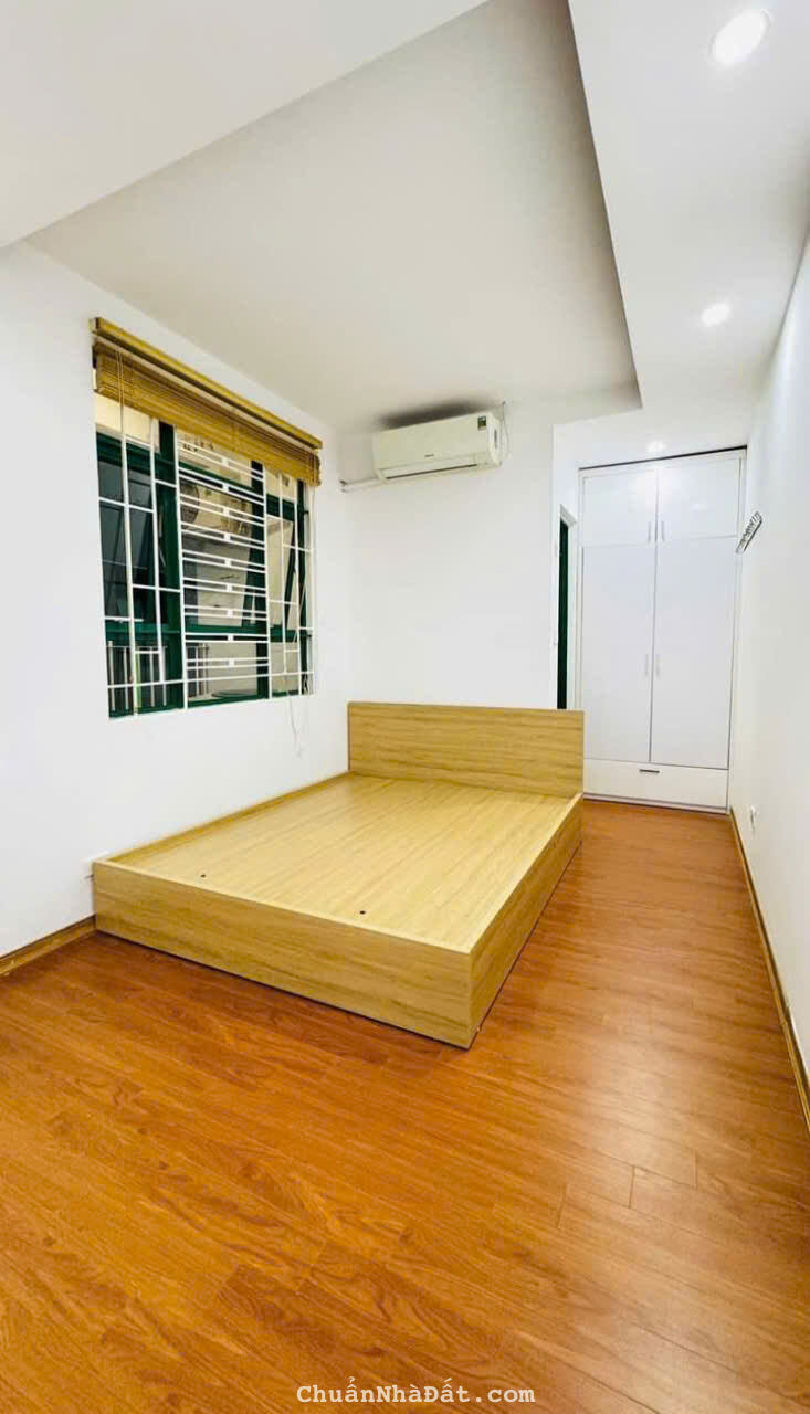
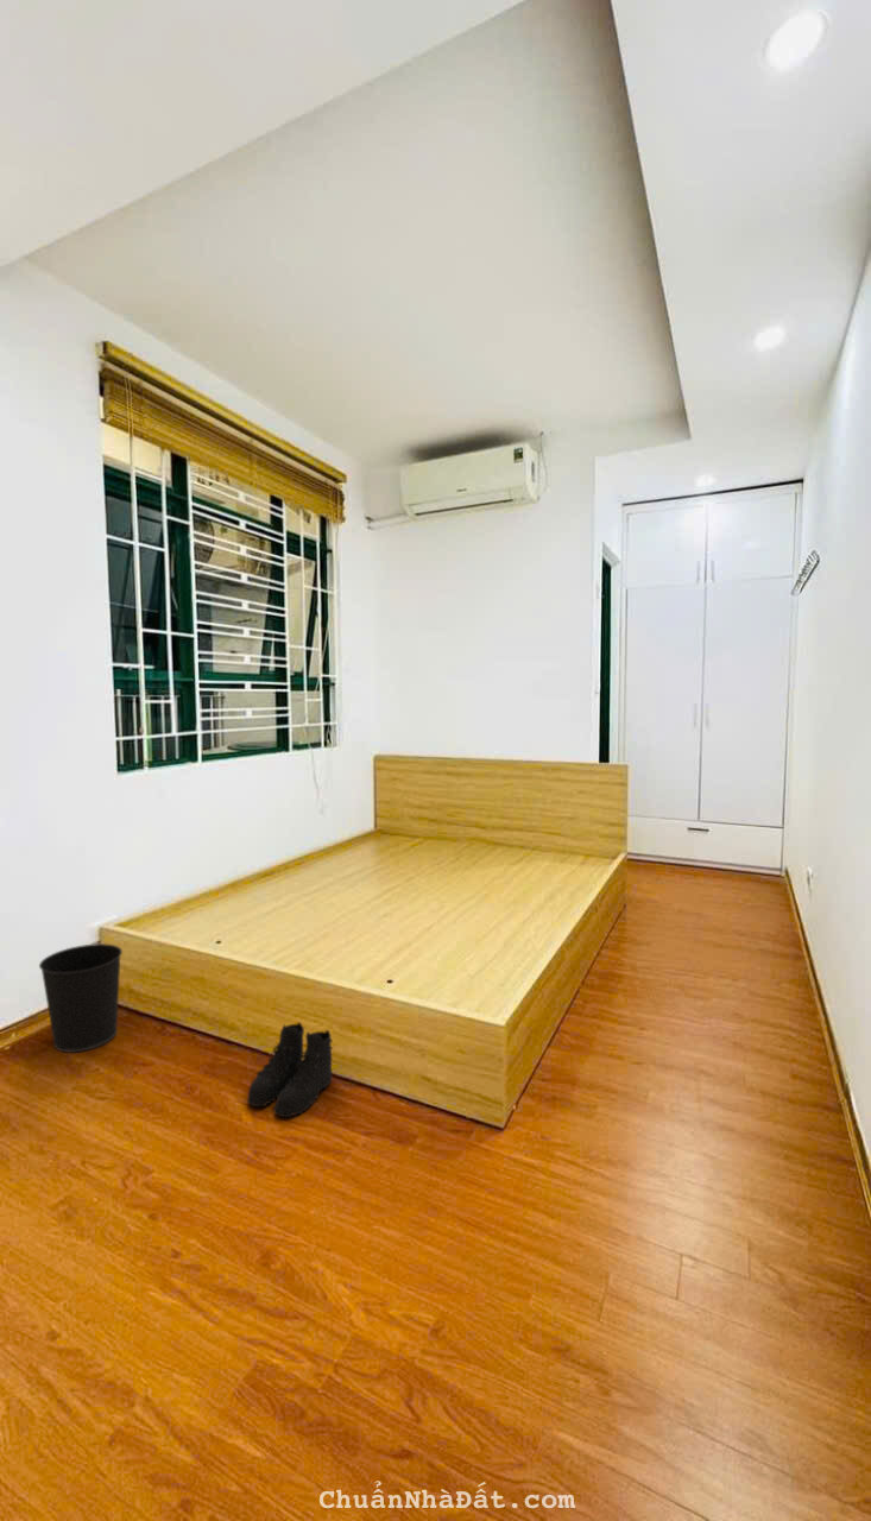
+ wastebasket [38,942,124,1054]
+ boots [246,1021,334,1118]
